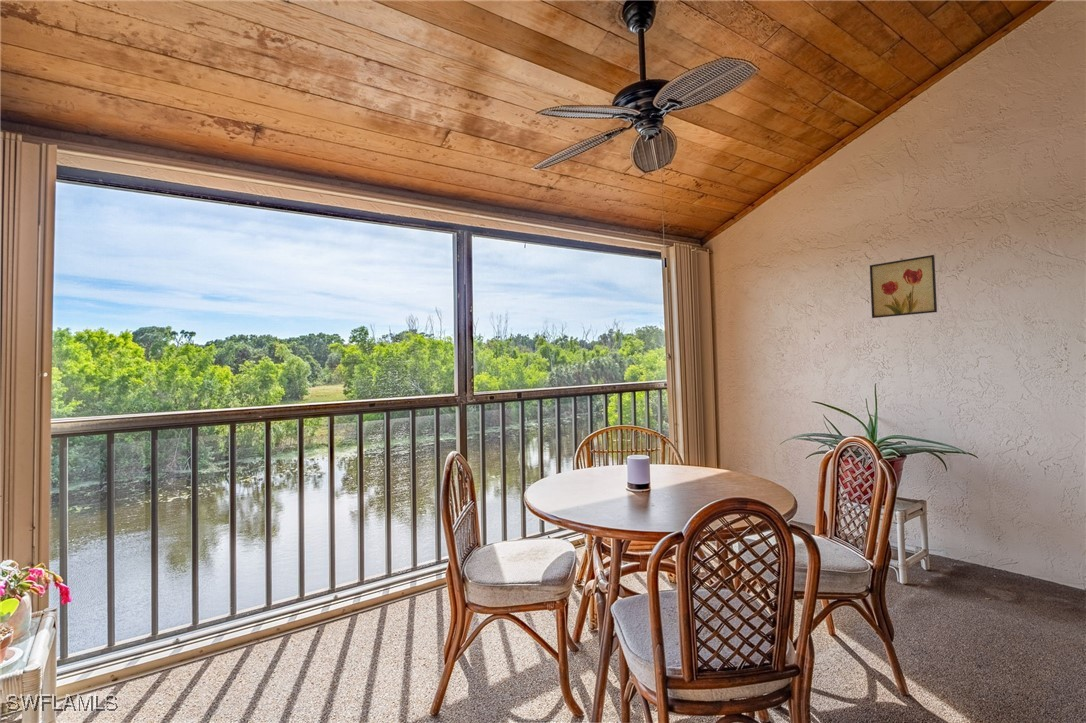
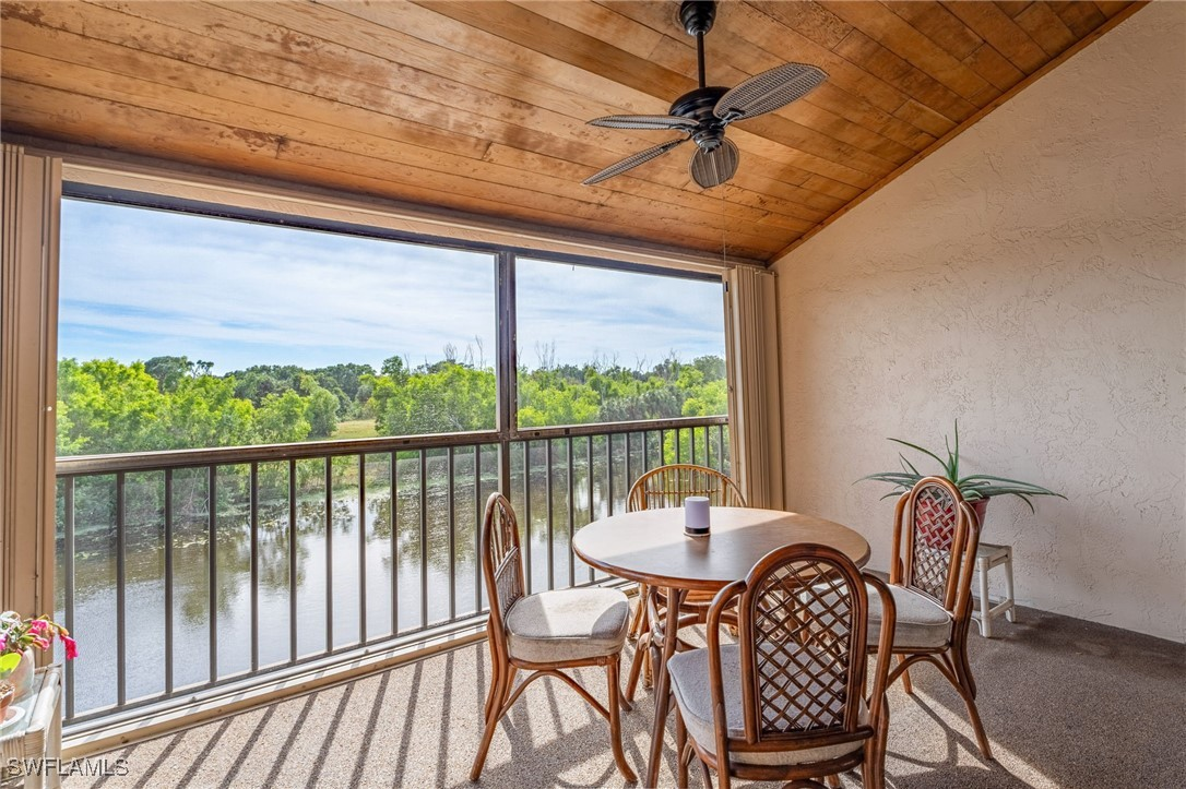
- wall art [869,254,938,319]
